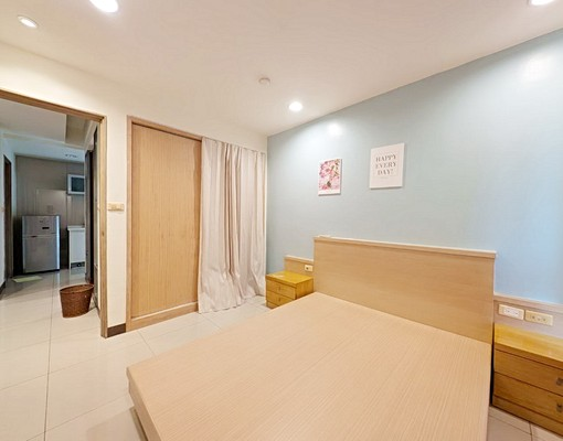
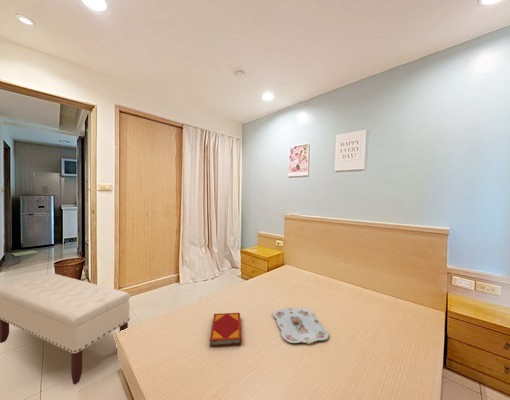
+ serving tray [272,306,330,344]
+ hardback book [209,312,243,348]
+ bench [0,273,131,385]
